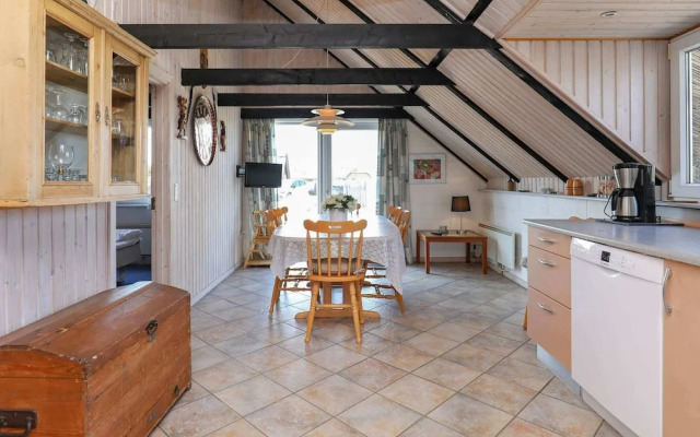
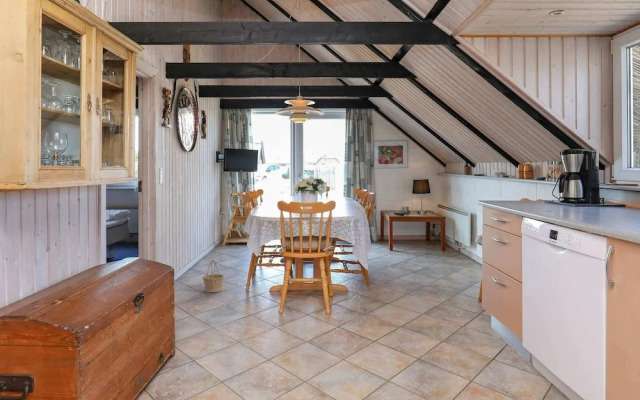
+ basket [202,259,225,293]
